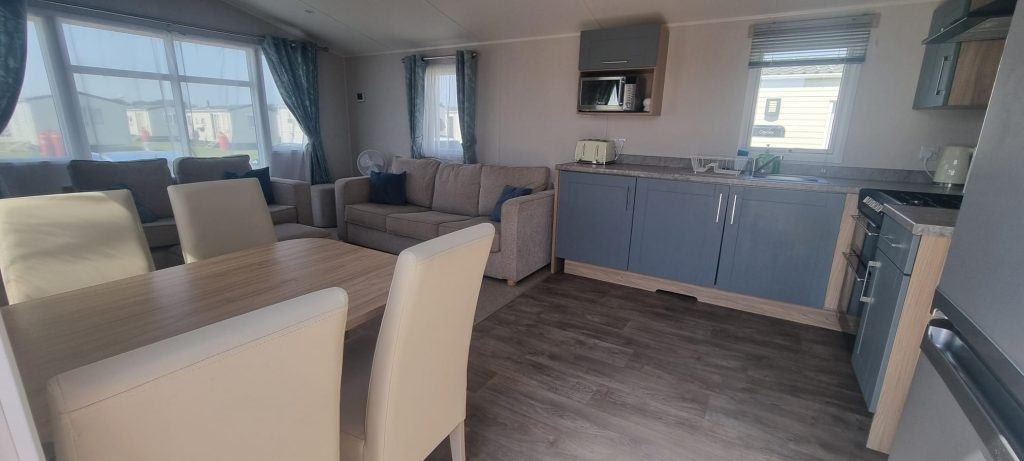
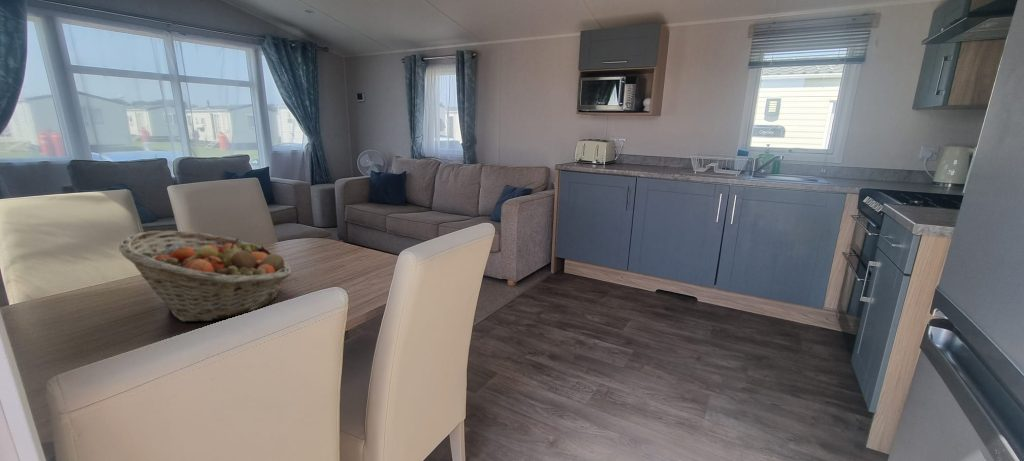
+ fruit basket [118,230,293,323]
